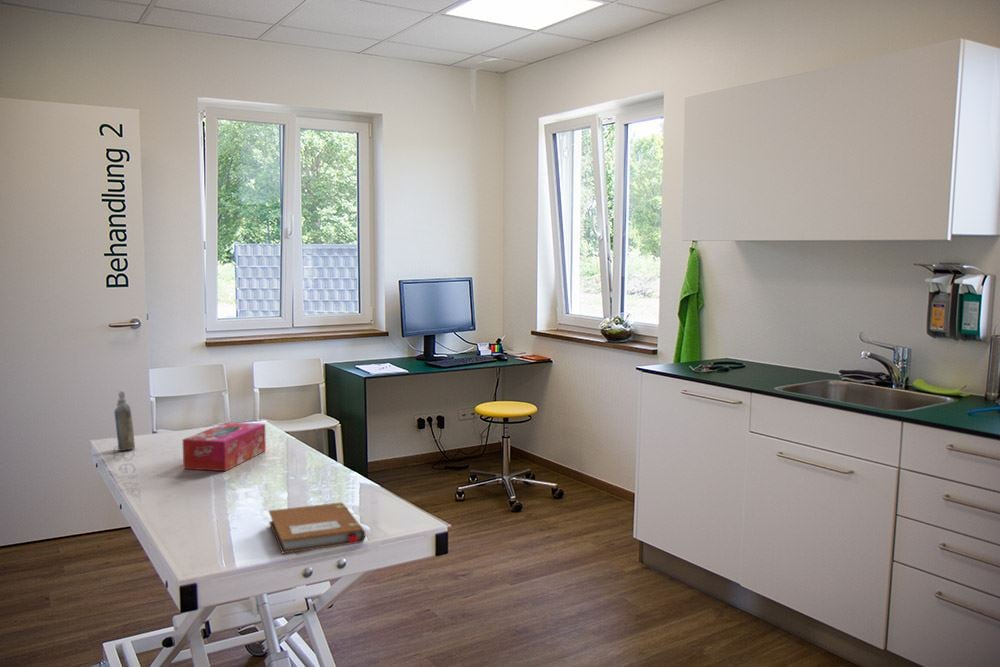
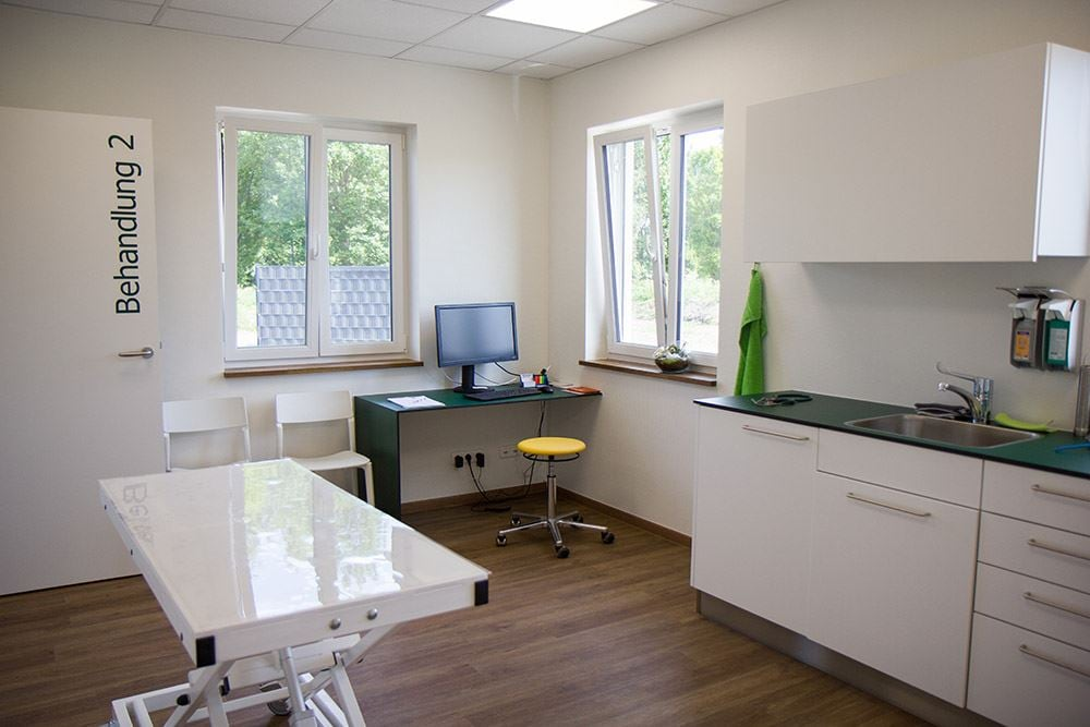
- tissue box [182,421,267,472]
- aerosol can [114,390,136,452]
- notebook [268,502,367,555]
